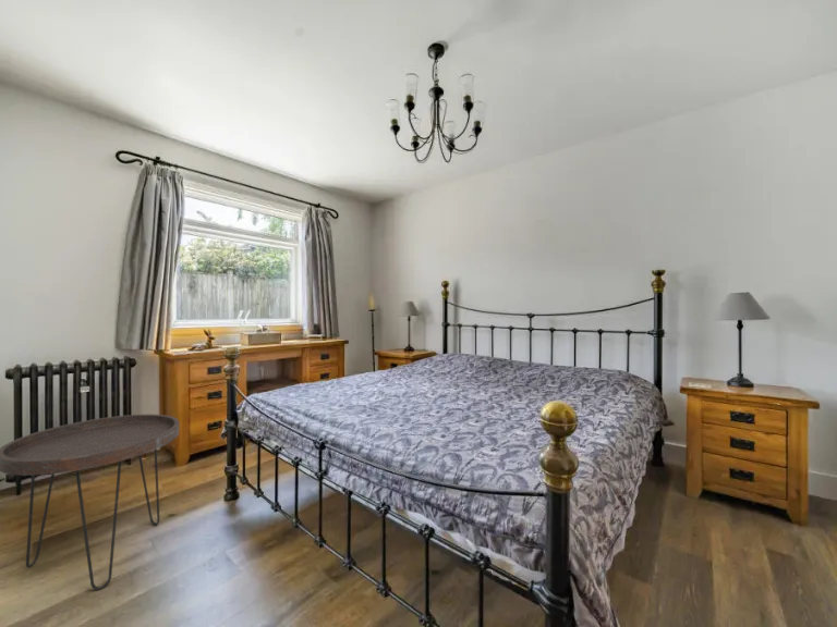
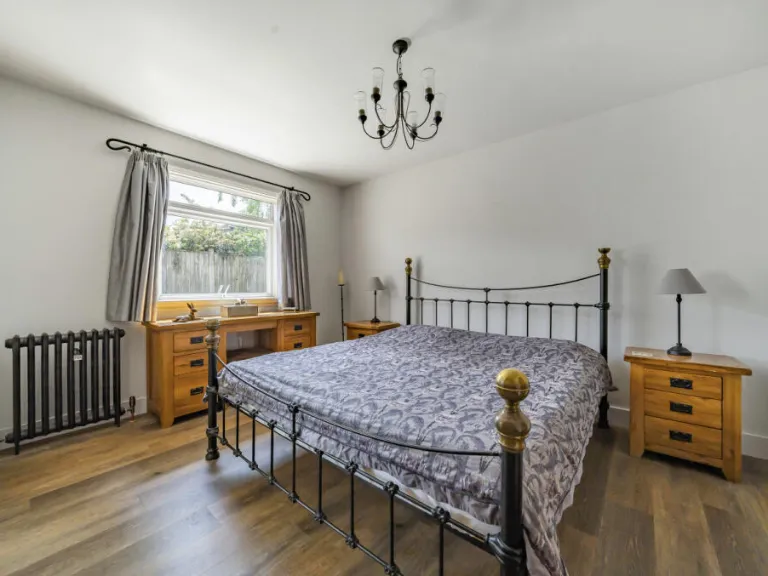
- side table [0,414,180,591]
